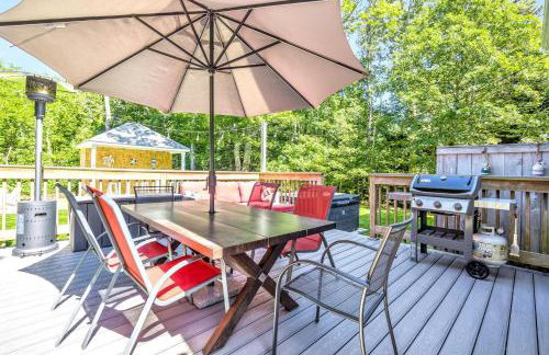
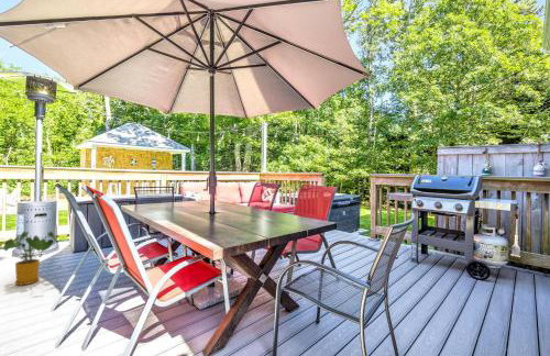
+ house plant [3,231,59,286]
